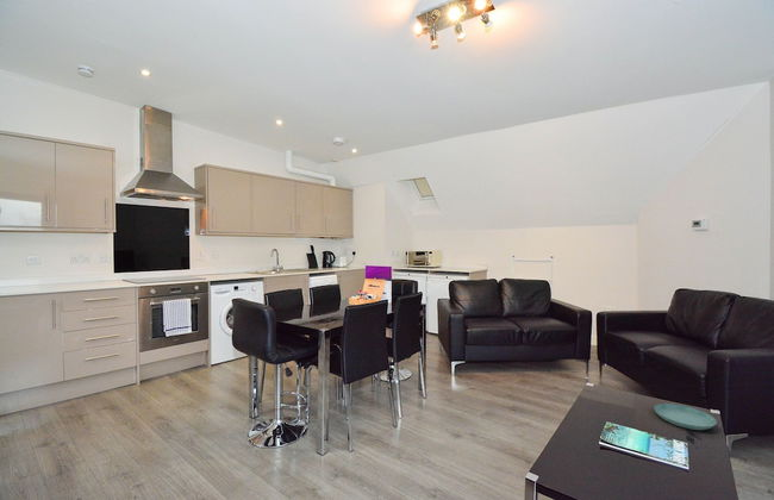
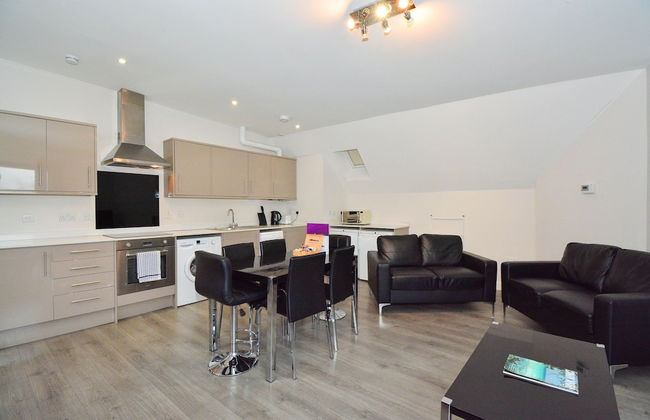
- saucer [654,402,718,431]
